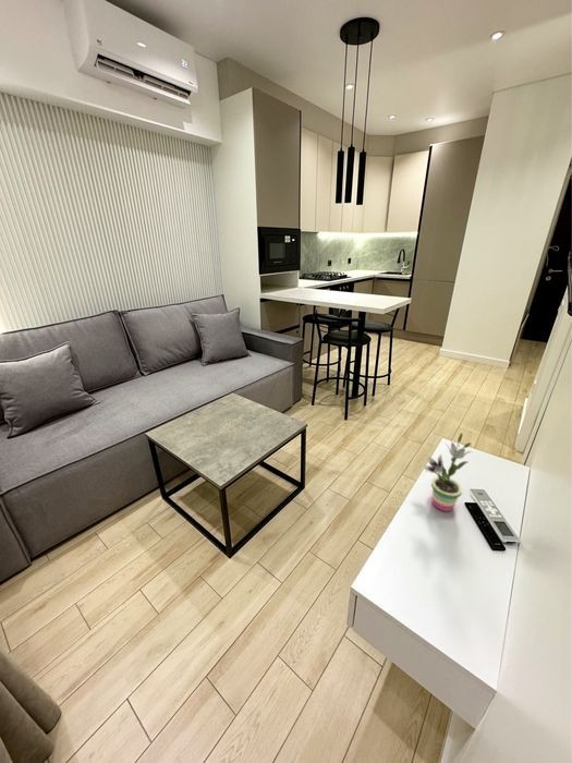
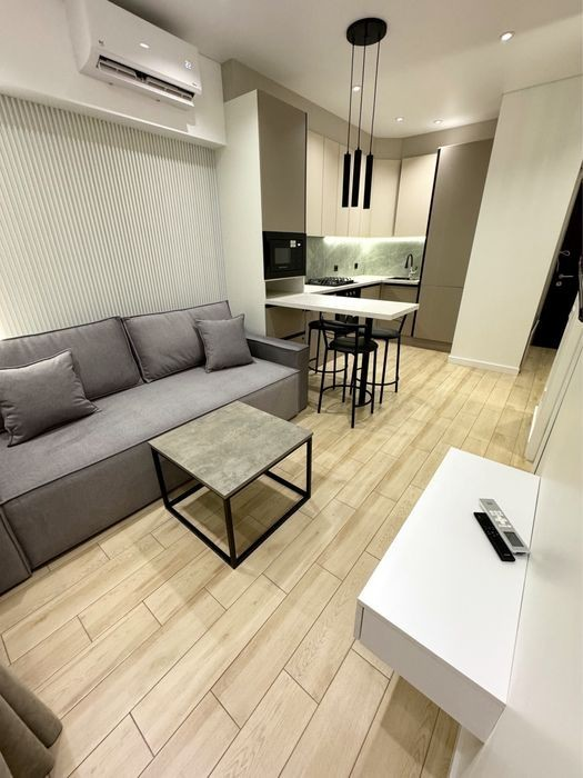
- potted plant [419,432,473,512]
